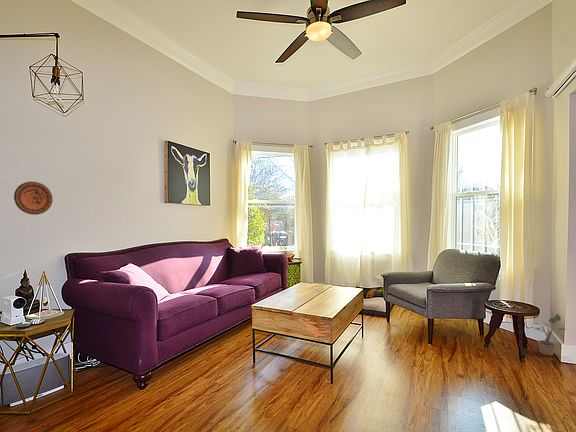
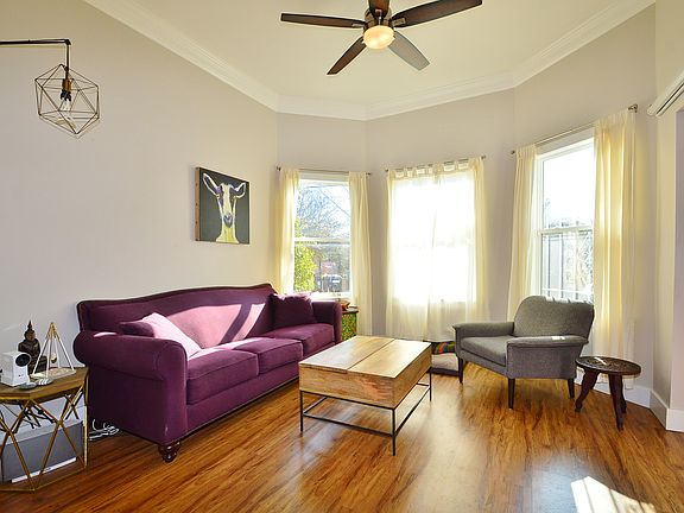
- decorative plate [13,181,54,216]
- potted plant [532,313,567,356]
